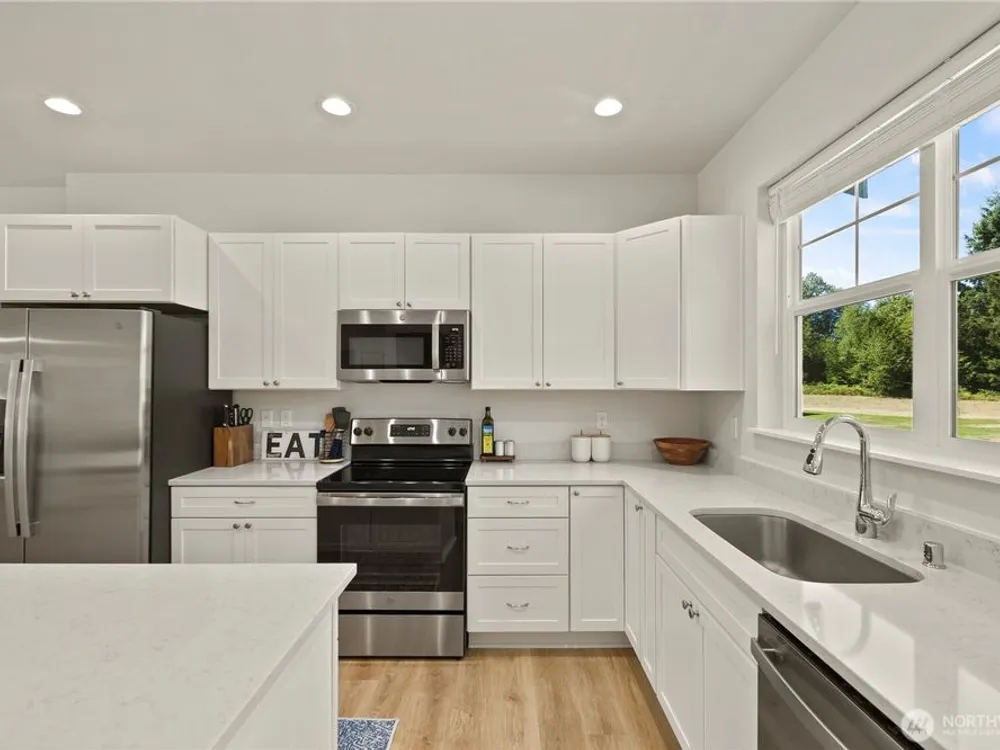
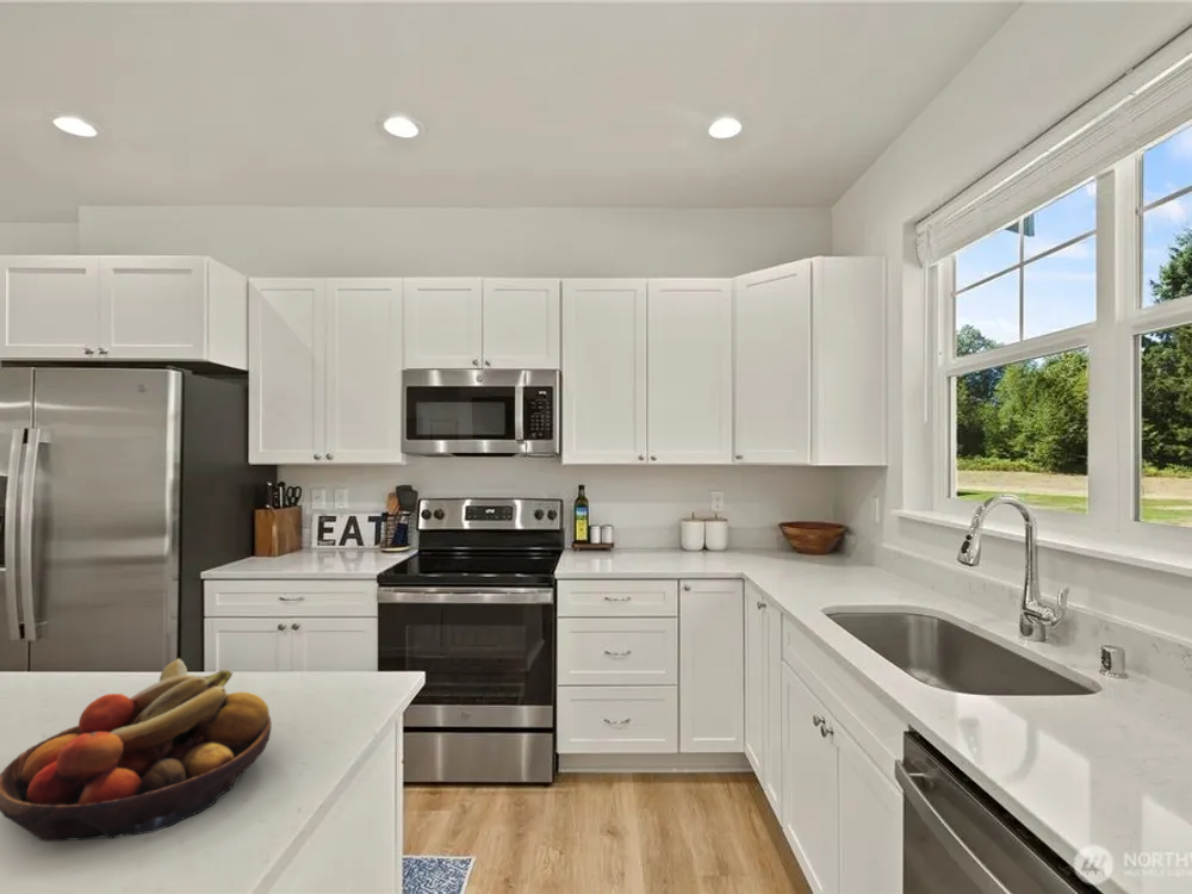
+ fruit bowl [0,657,273,843]
